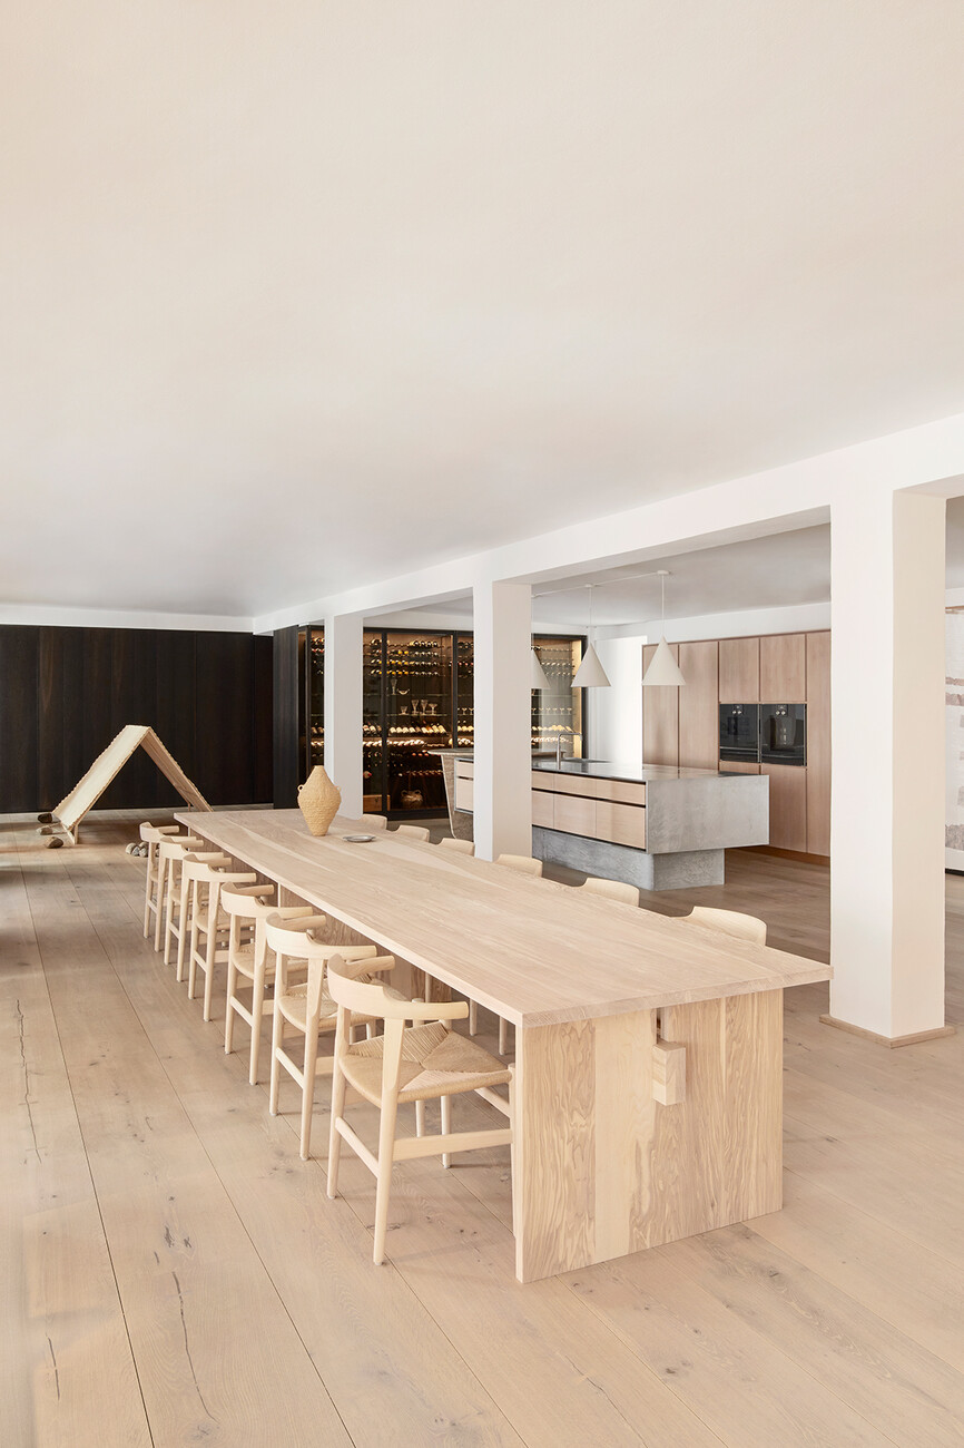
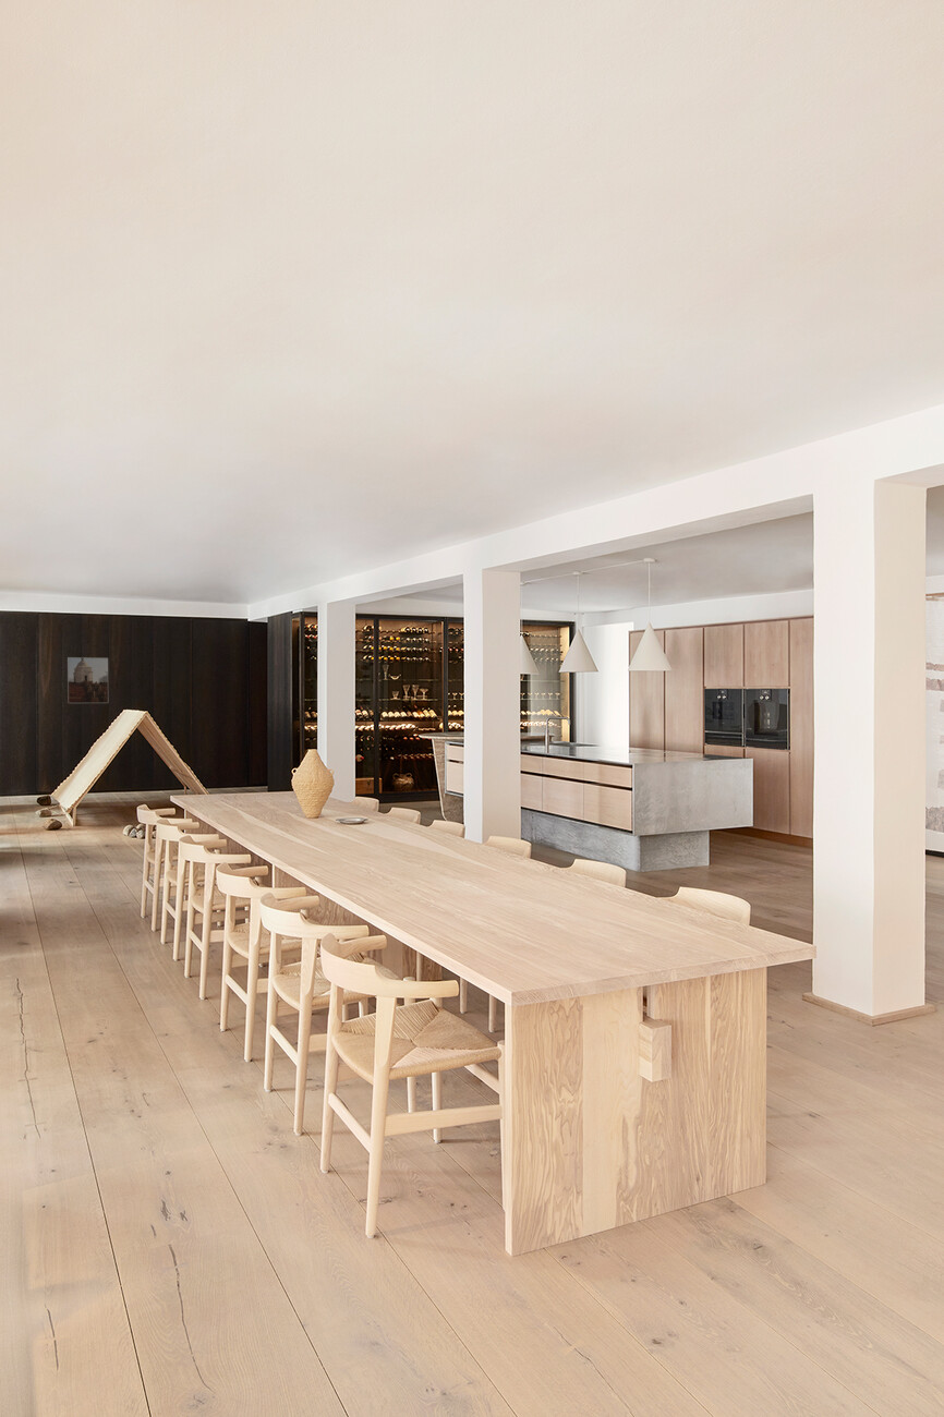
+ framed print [66,656,109,704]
